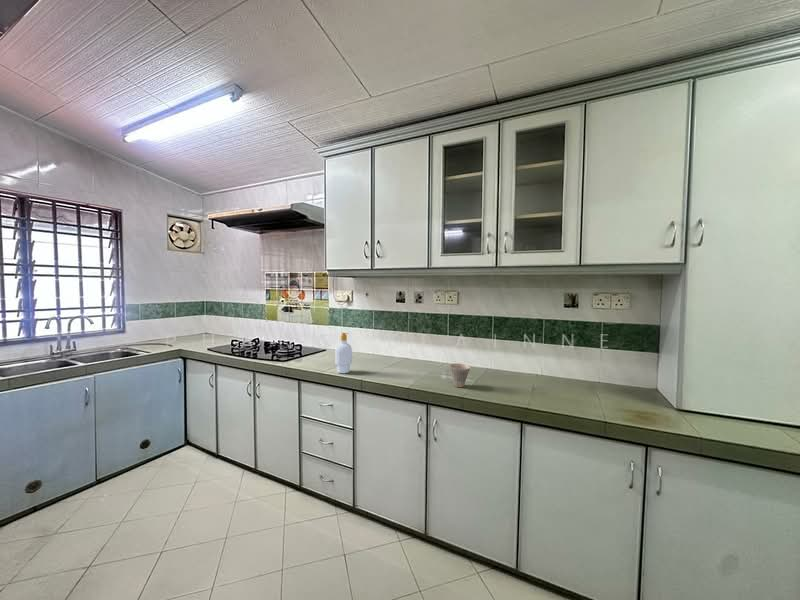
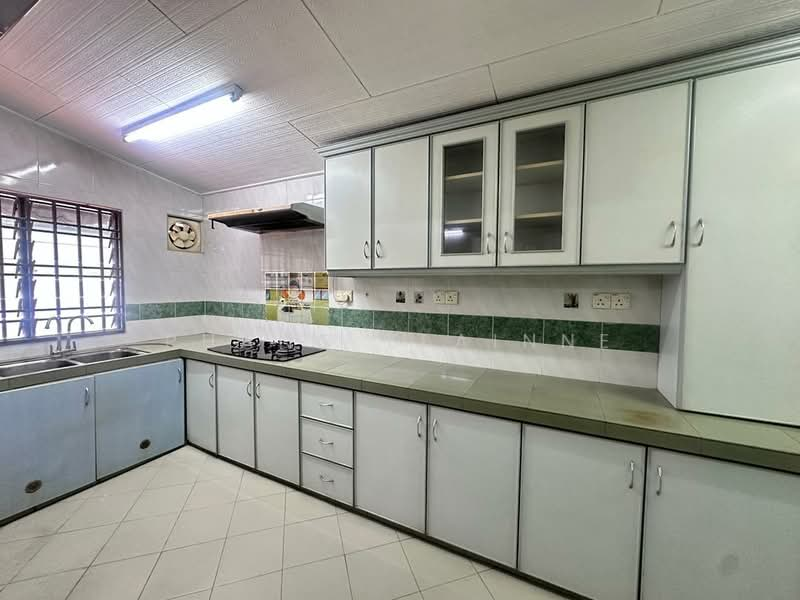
- soap bottle [334,332,353,374]
- cup [449,362,471,388]
